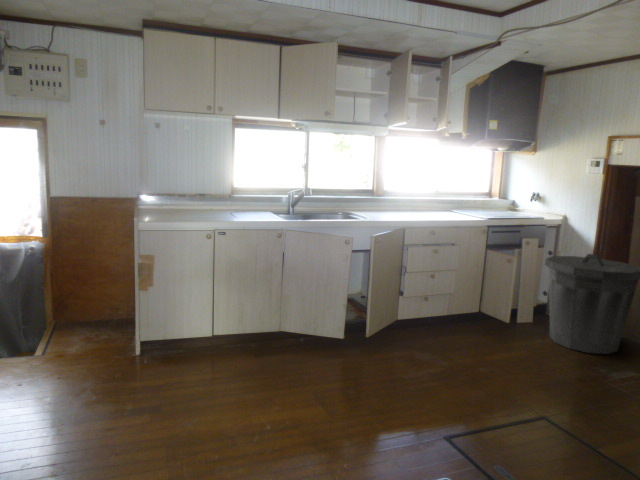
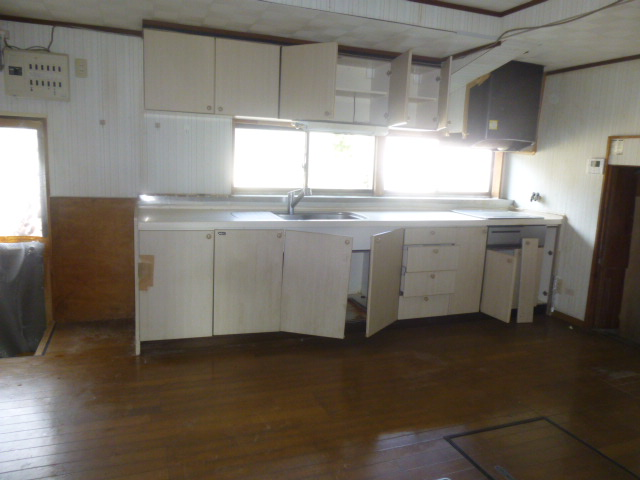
- trash can [544,253,640,355]
